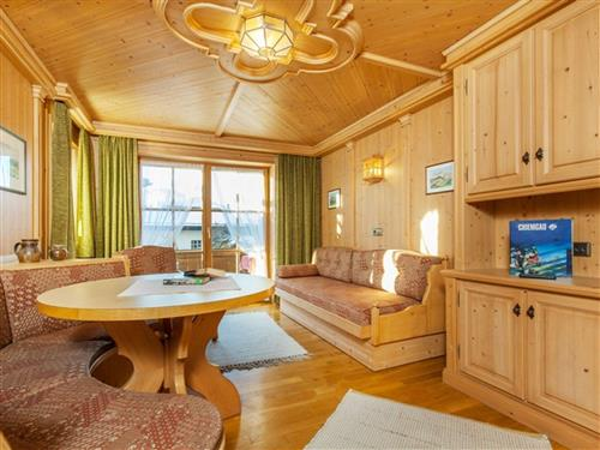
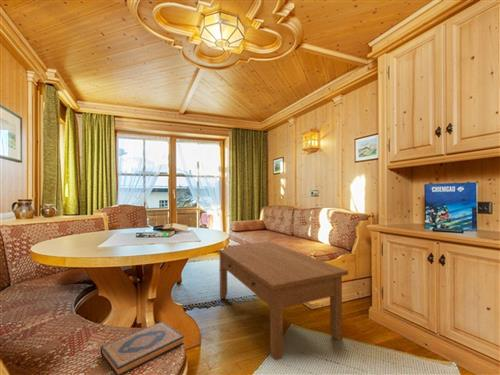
+ hardback book [99,321,185,375]
+ coffee table [217,240,349,361]
